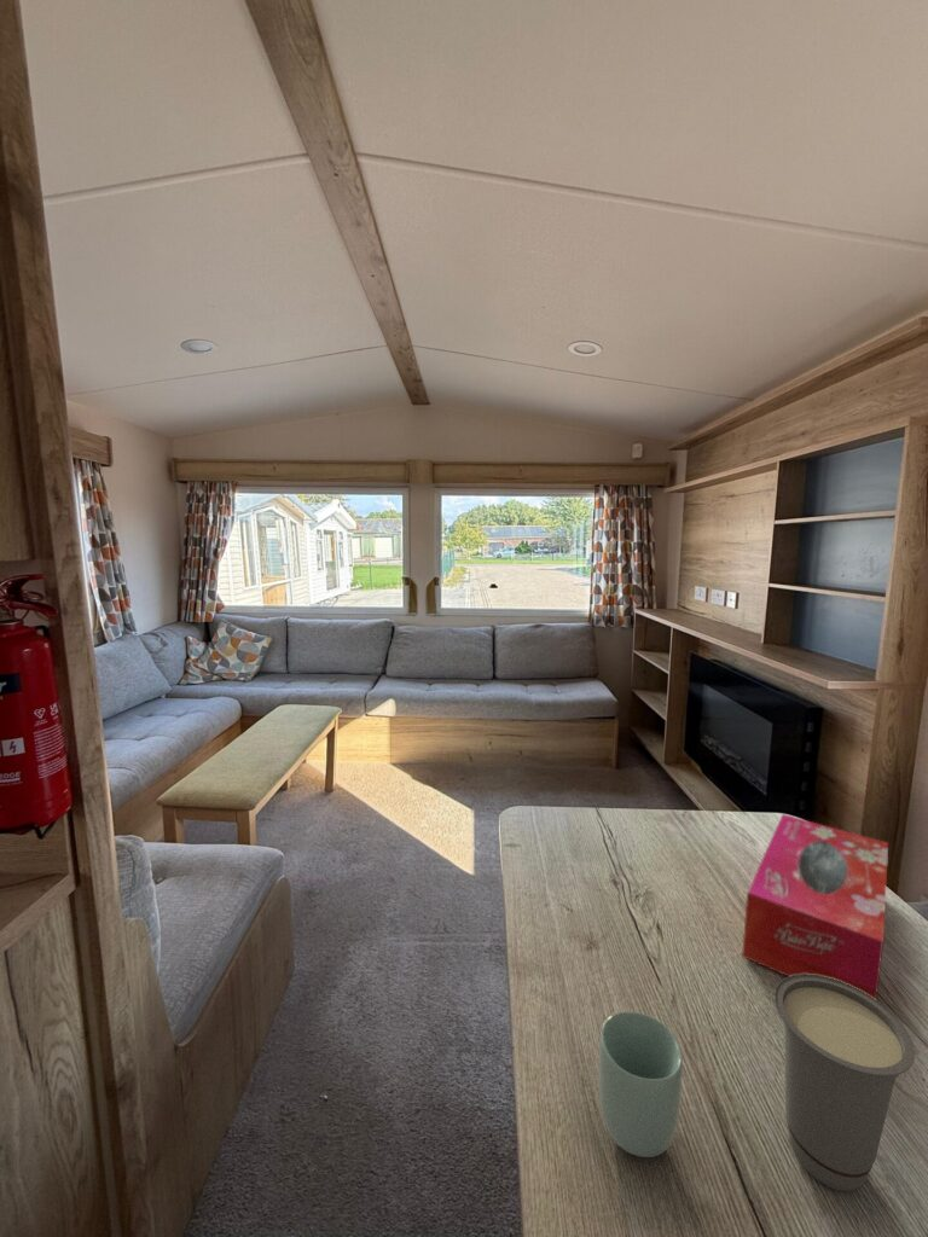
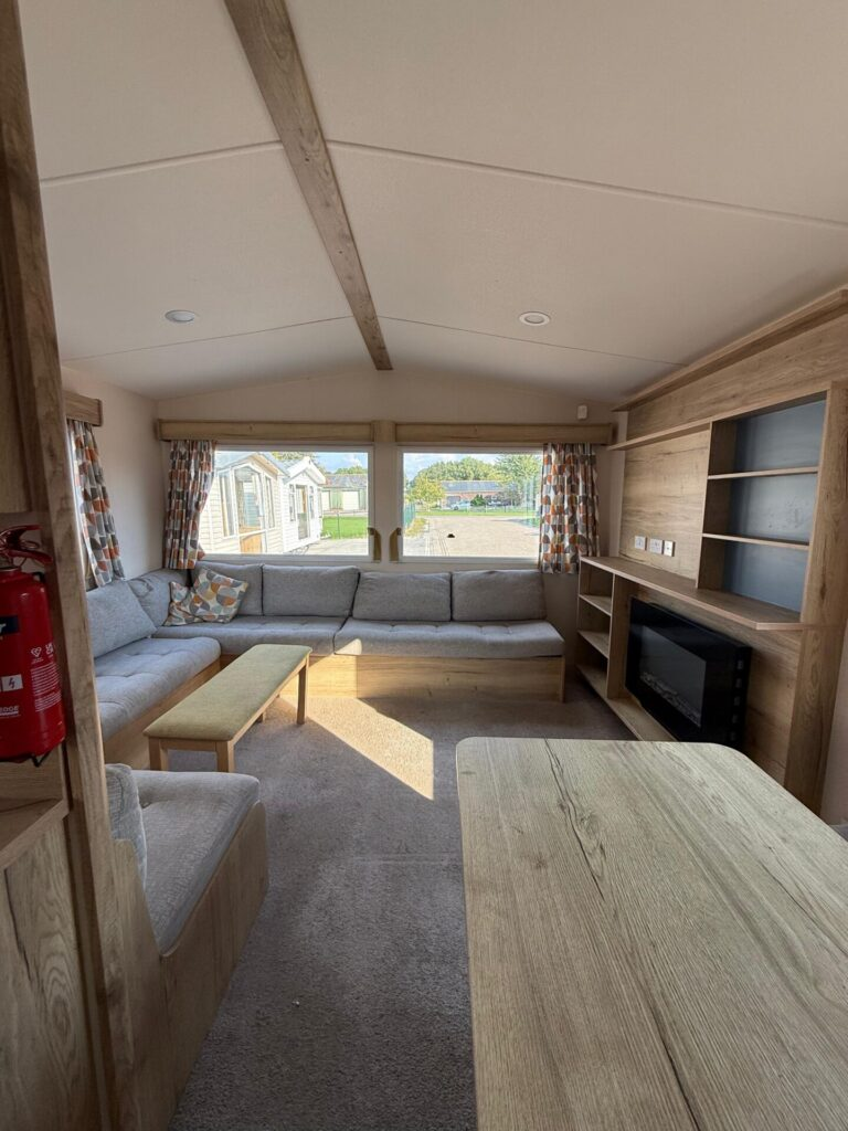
- cup [773,974,916,1192]
- tissue box [741,813,889,1000]
- cup [597,1010,684,1158]
